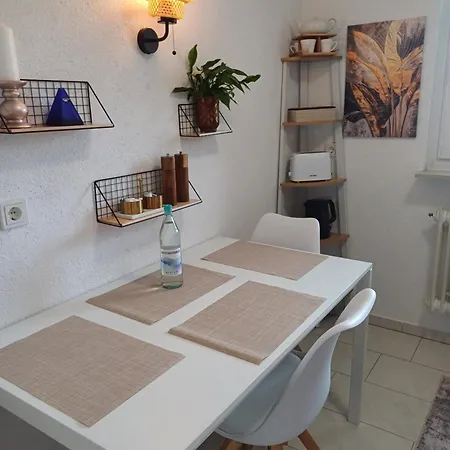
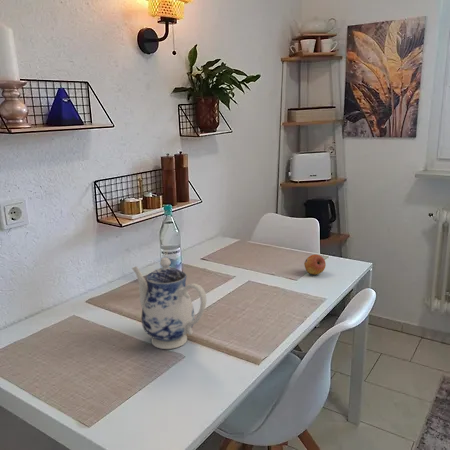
+ teapot [131,257,207,350]
+ fruit [303,254,327,276]
